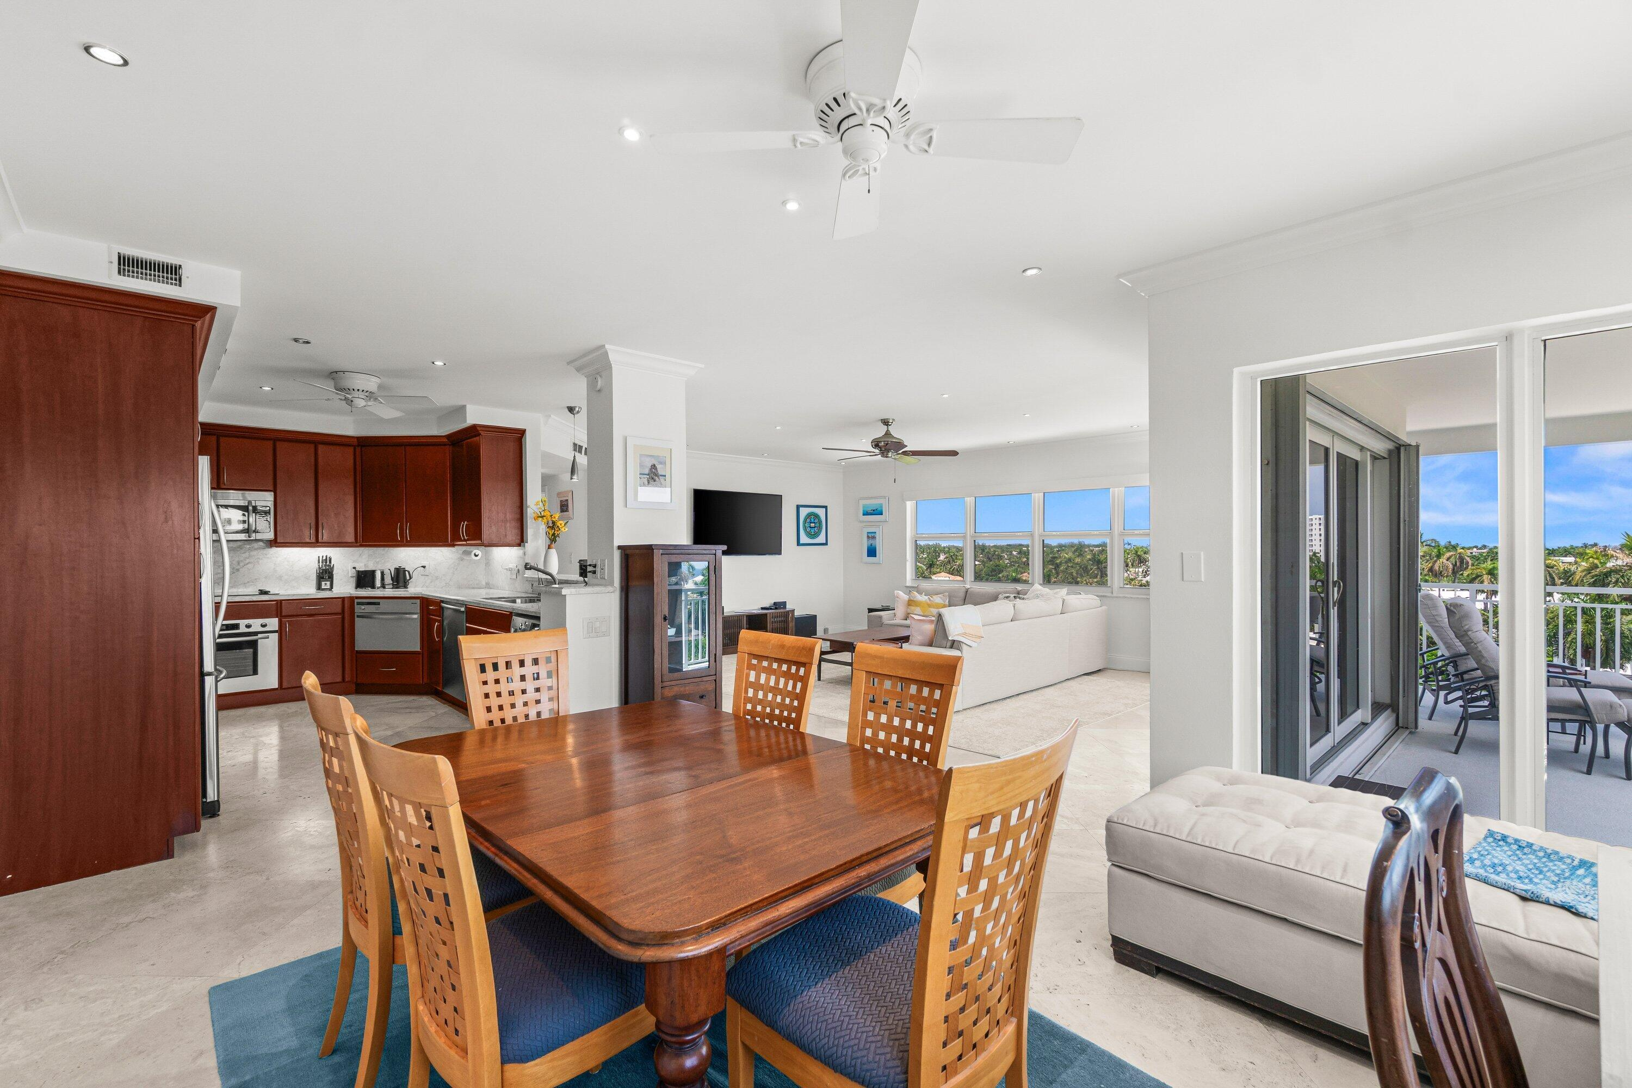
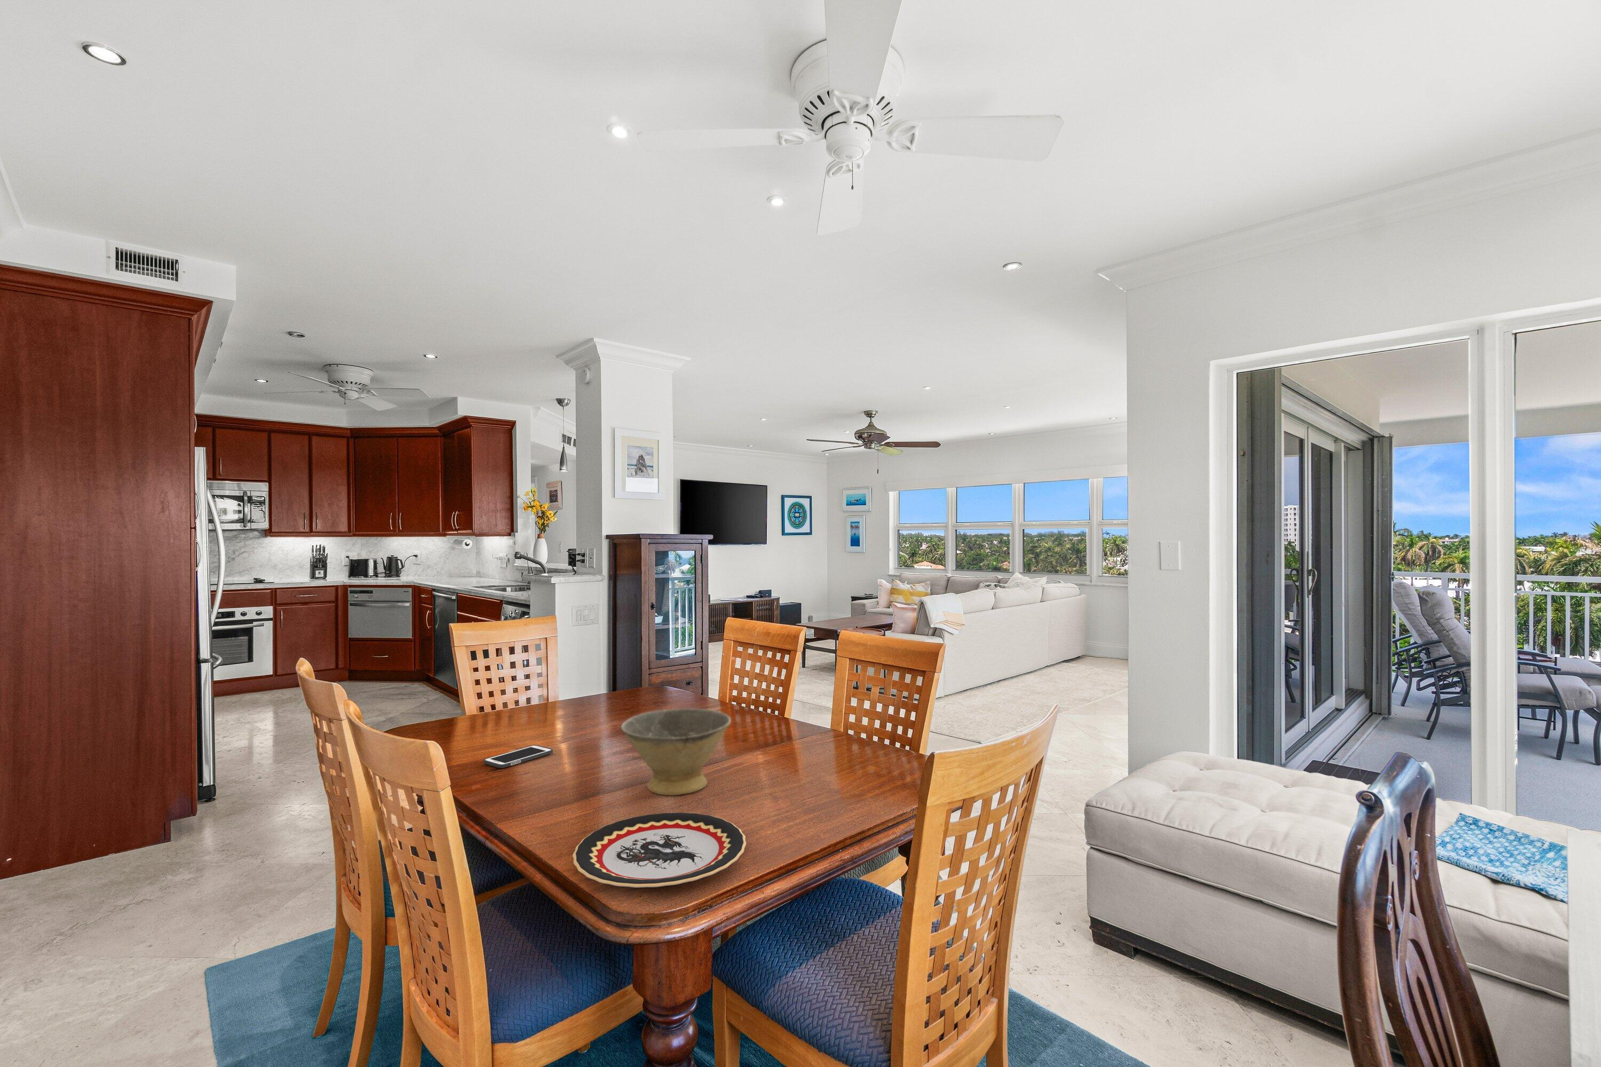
+ bowl [621,707,731,795]
+ plate [572,812,747,888]
+ cell phone [482,744,554,769]
